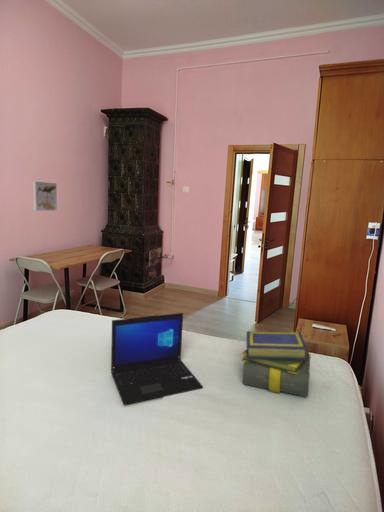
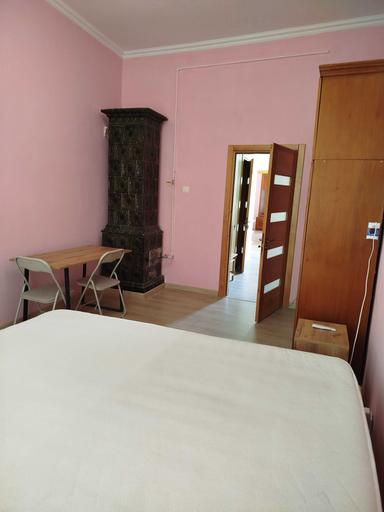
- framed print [32,180,58,212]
- stack of books [240,330,312,398]
- laptop [110,312,204,406]
